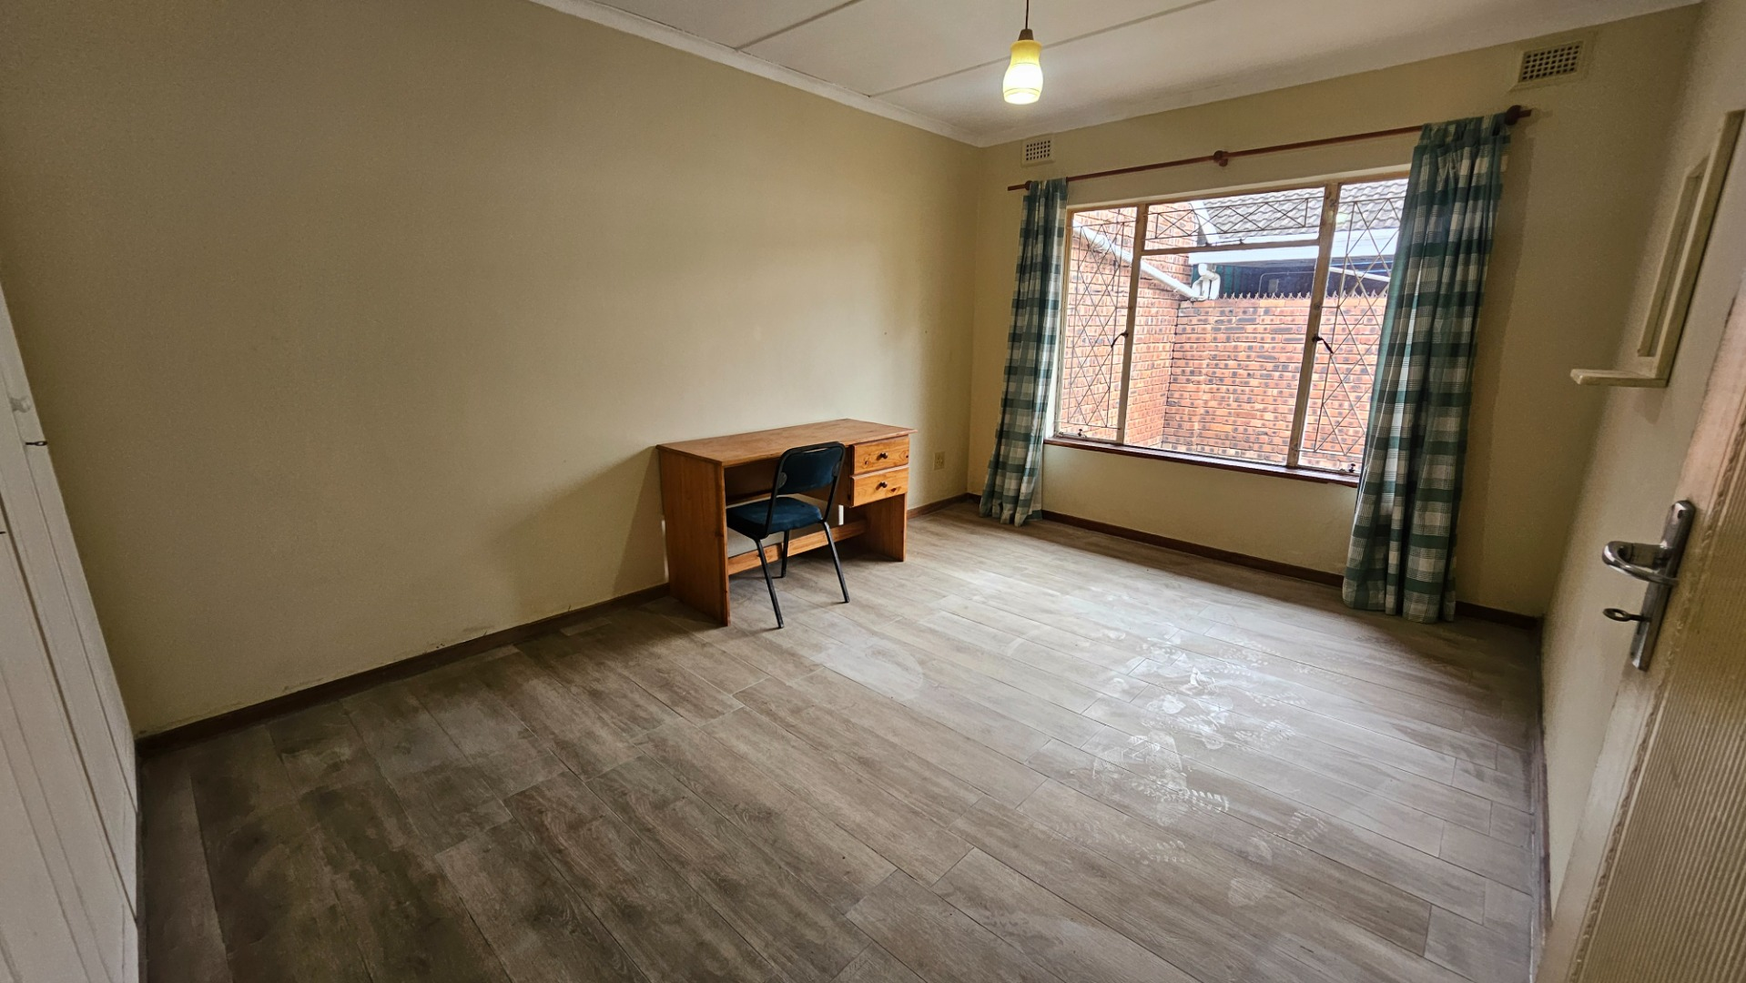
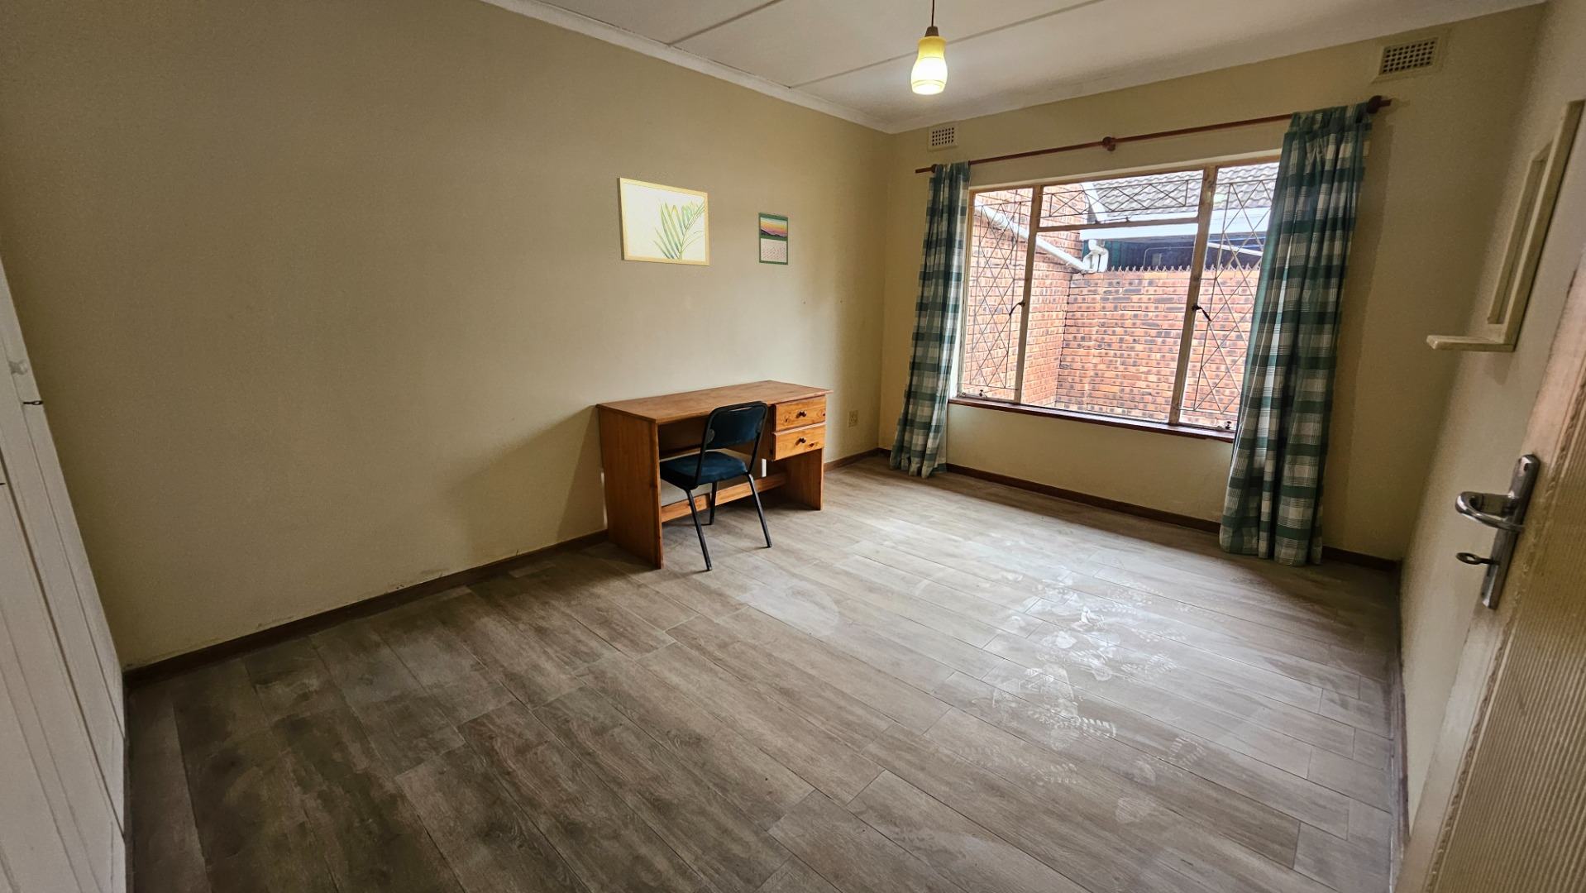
+ calendar [757,211,789,266]
+ wall art [617,176,710,267]
